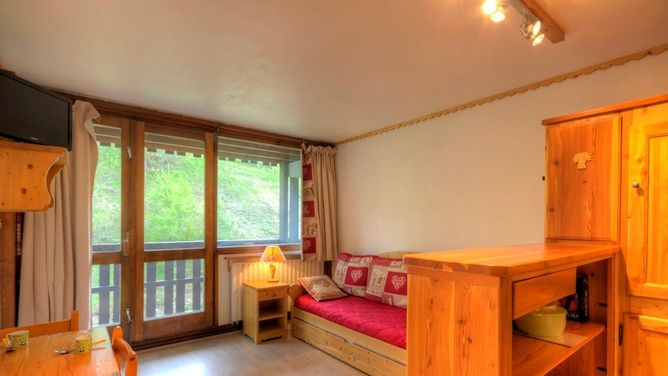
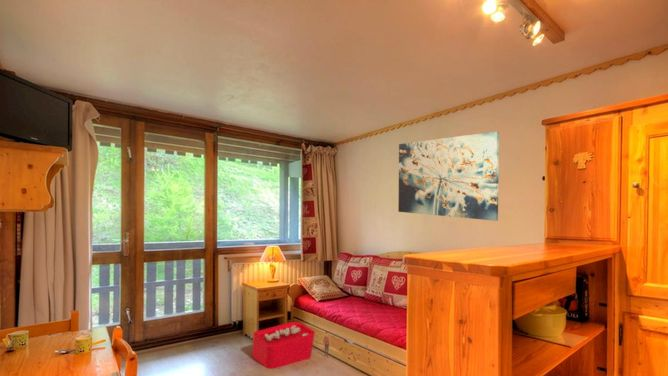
+ storage bin [252,321,330,370]
+ wall art [397,130,500,222]
